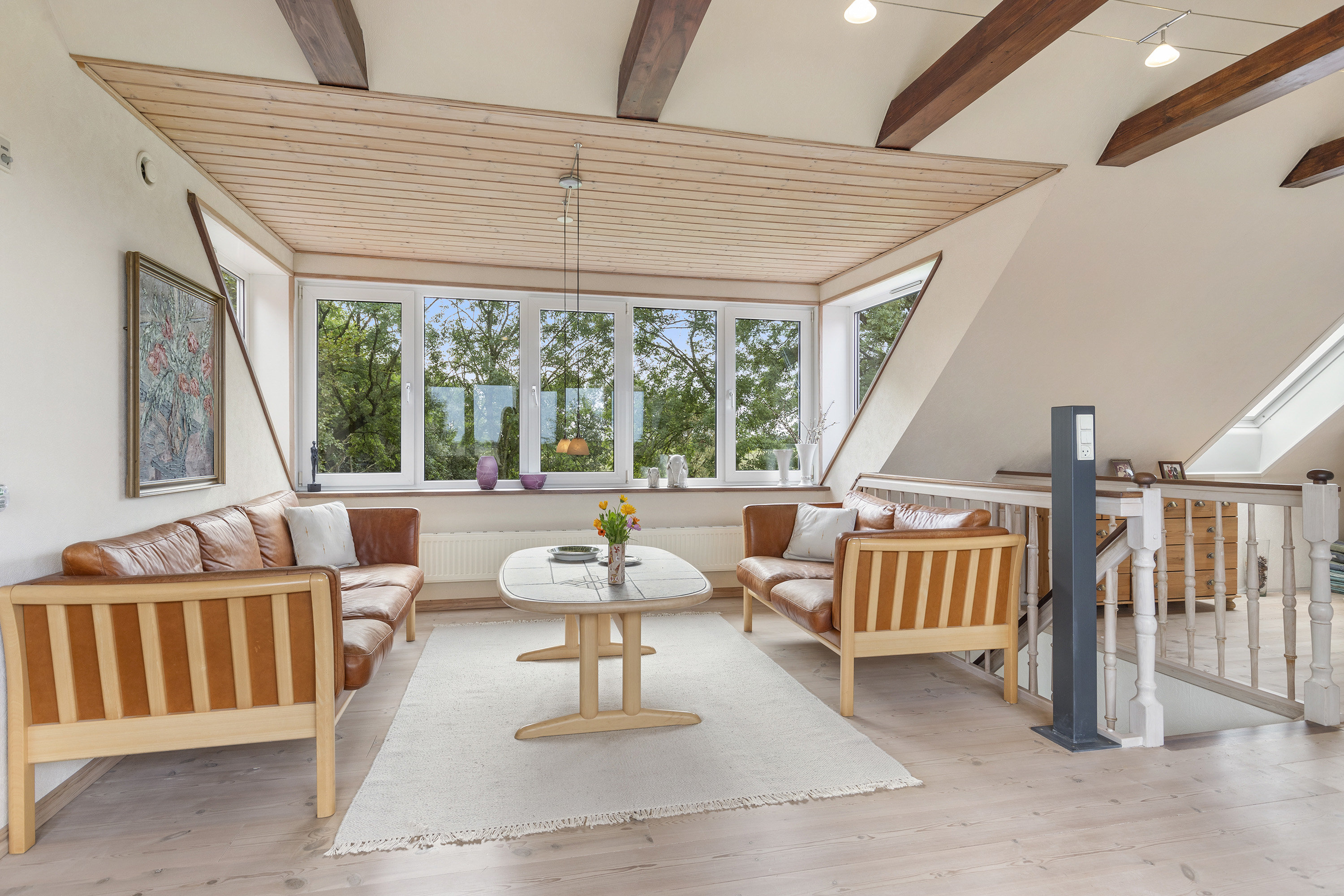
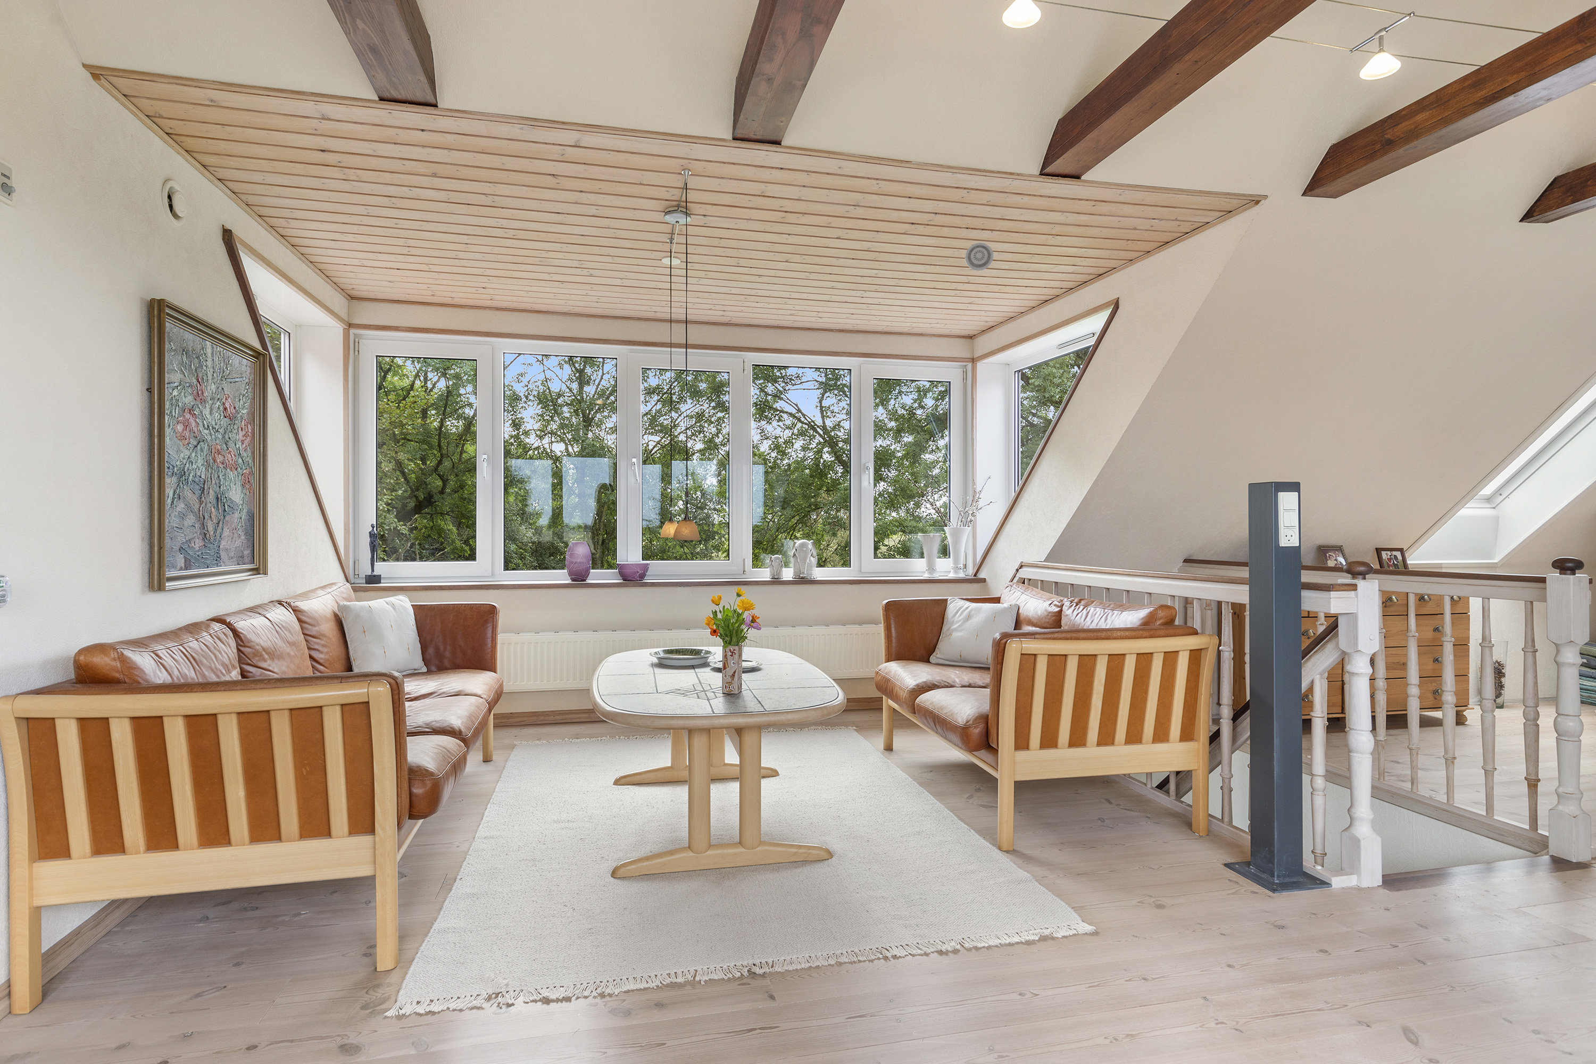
+ smoke detector [964,242,994,271]
